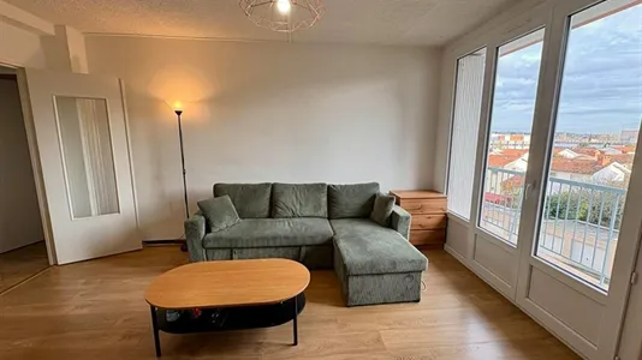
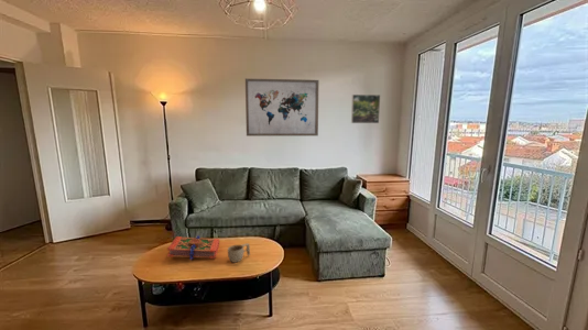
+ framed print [350,94,381,124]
+ book [166,234,220,261]
+ wall art [244,78,319,138]
+ cup [227,242,251,263]
